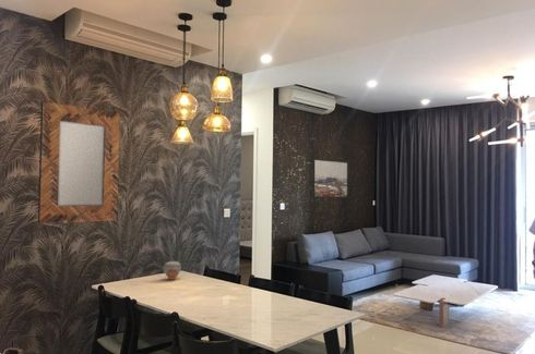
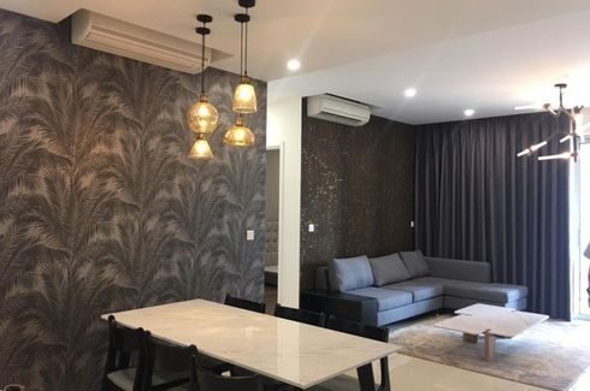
- jar [162,260,182,281]
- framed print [312,158,349,198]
- home mirror [37,100,121,224]
